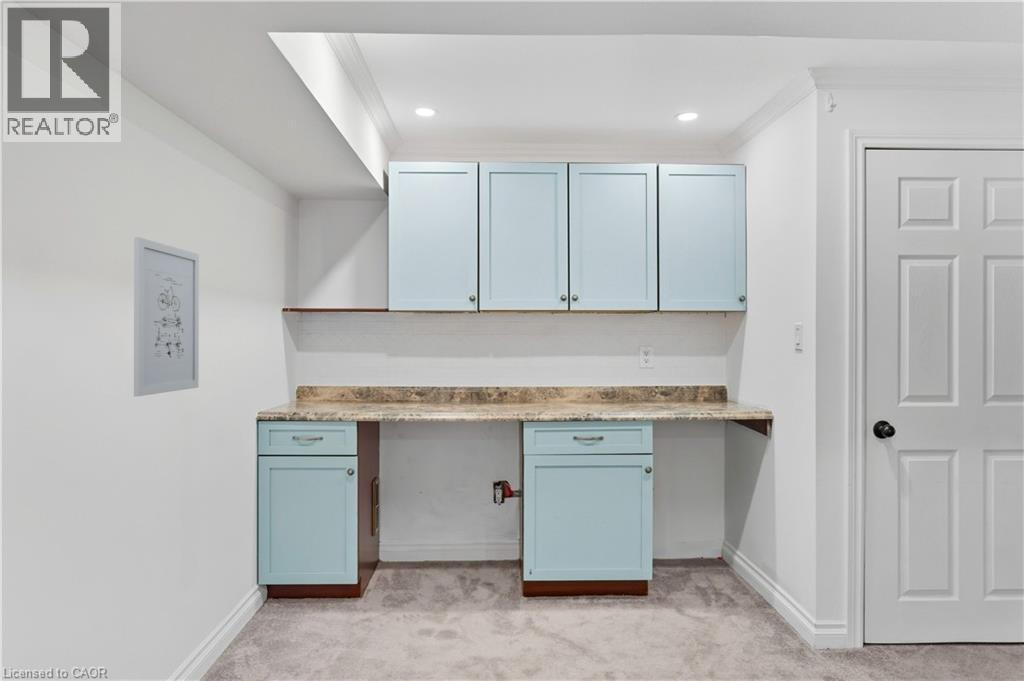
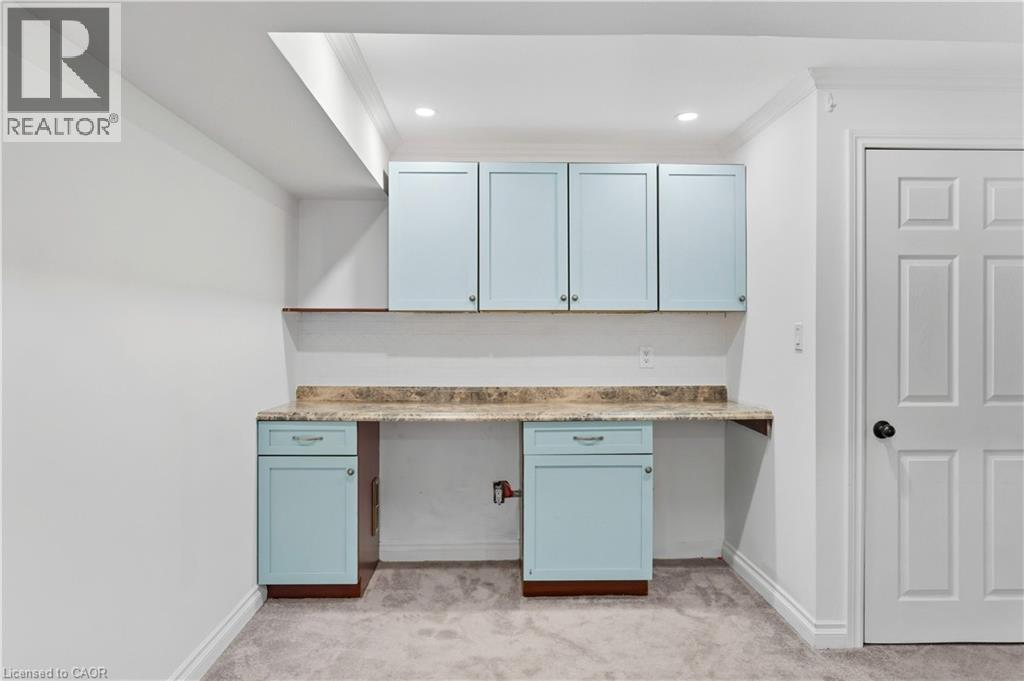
- wall art [133,236,200,397]
